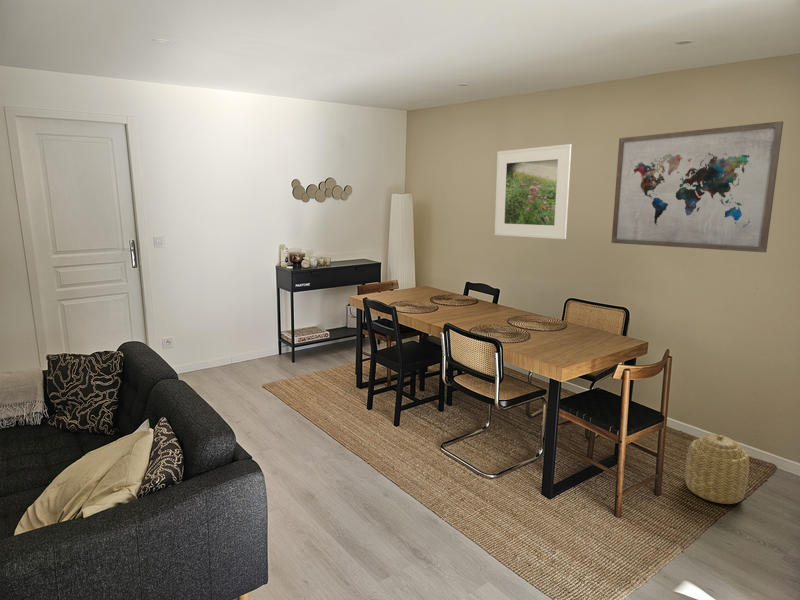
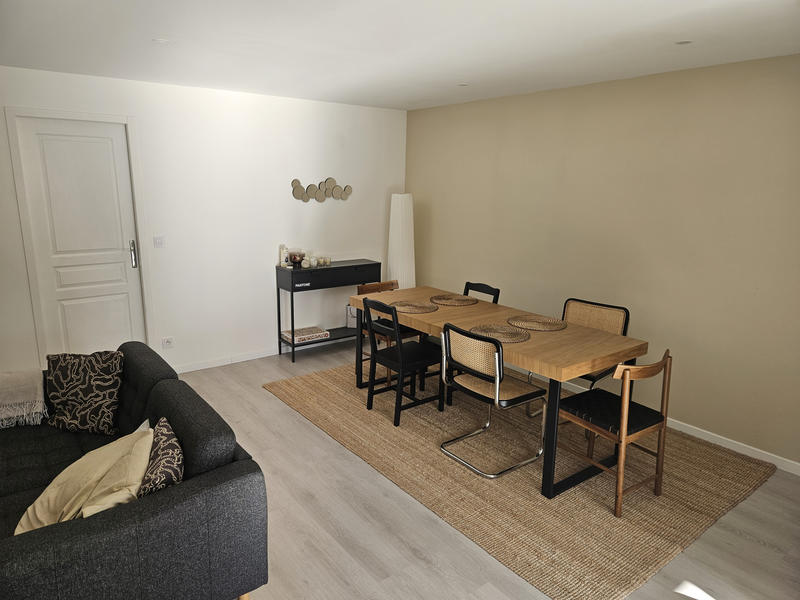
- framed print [494,143,572,240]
- basket [684,433,750,505]
- wall art [610,120,784,253]
